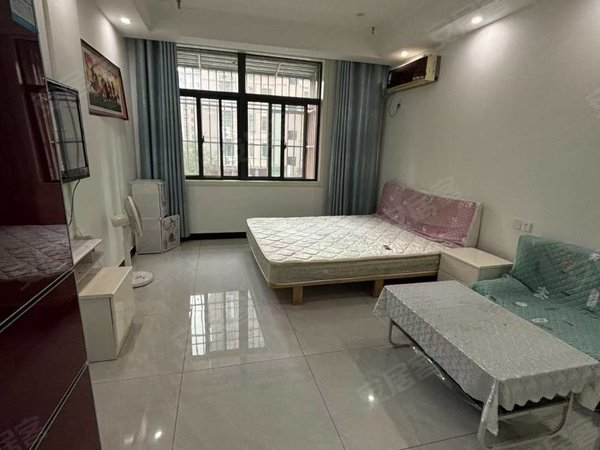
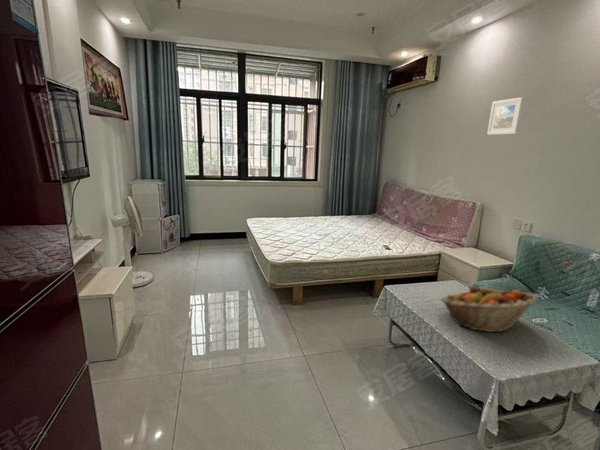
+ fruit basket [440,285,538,333]
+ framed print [486,96,525,136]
